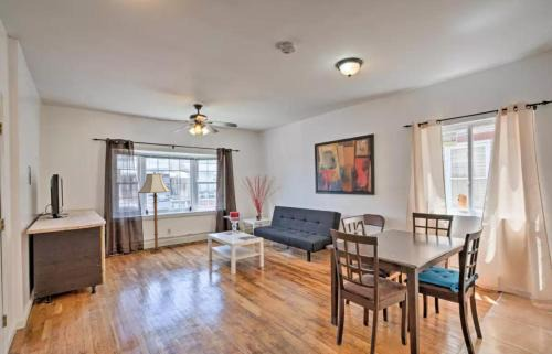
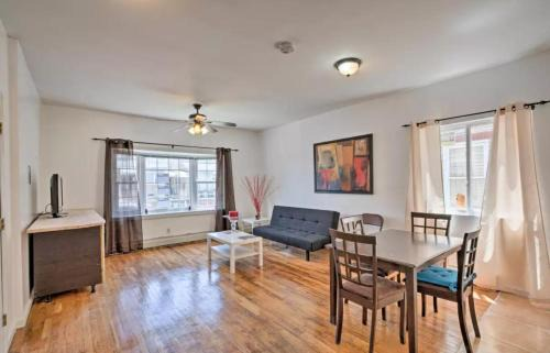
- floor lamp [138,171,171,255]
